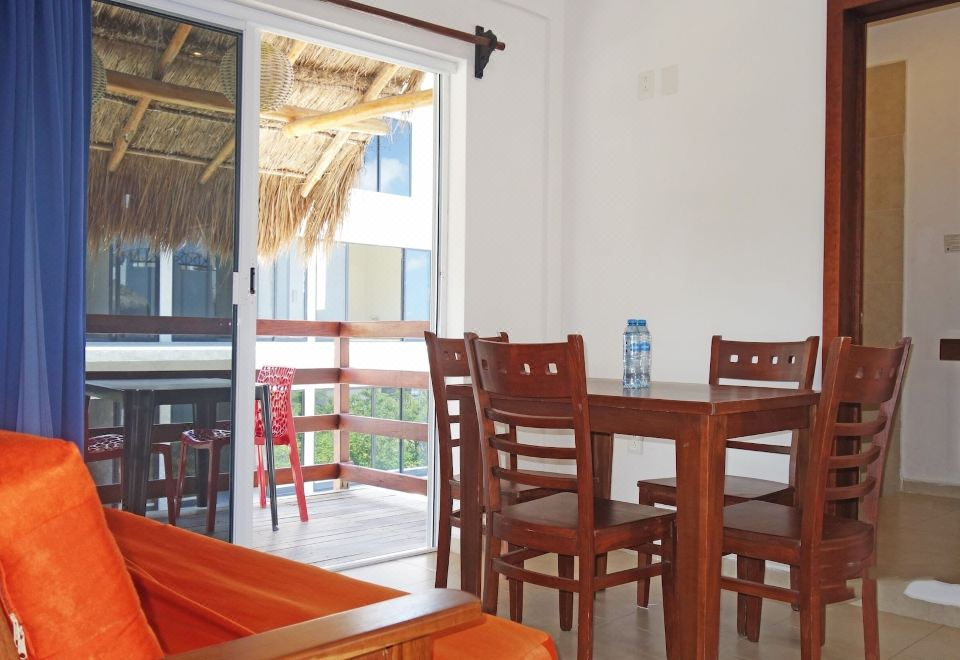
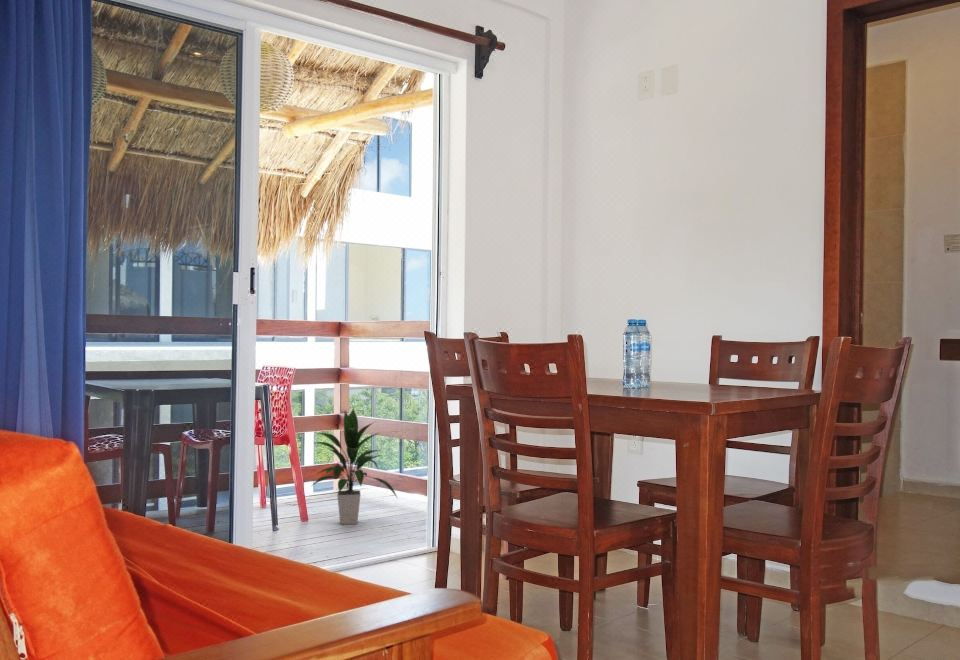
+ indoor plant [311,407,398,525]
